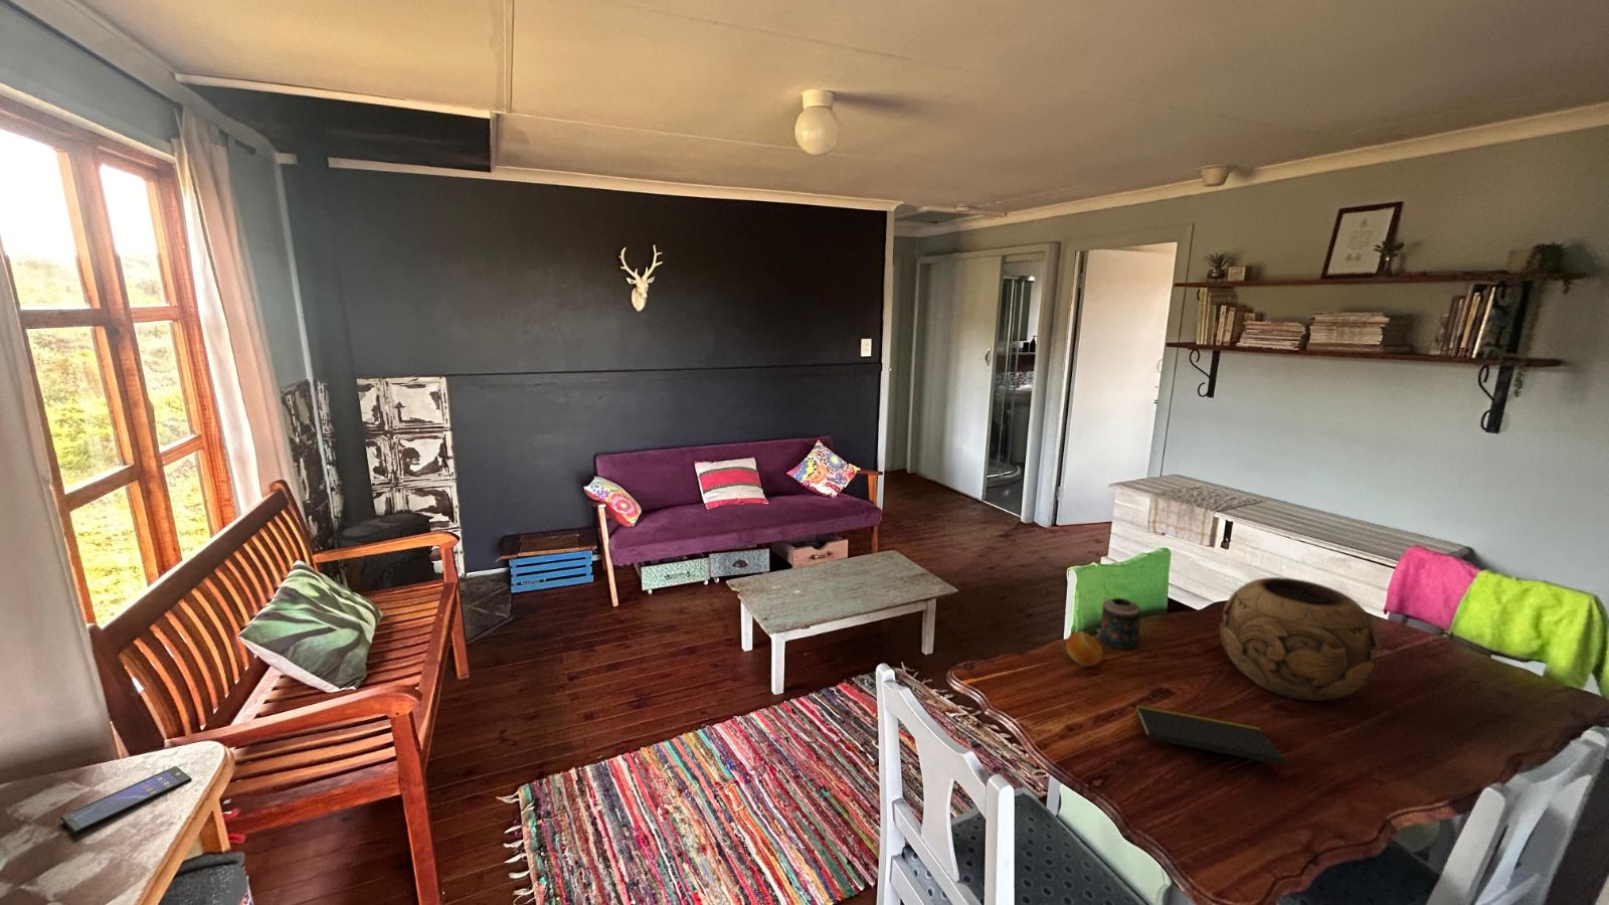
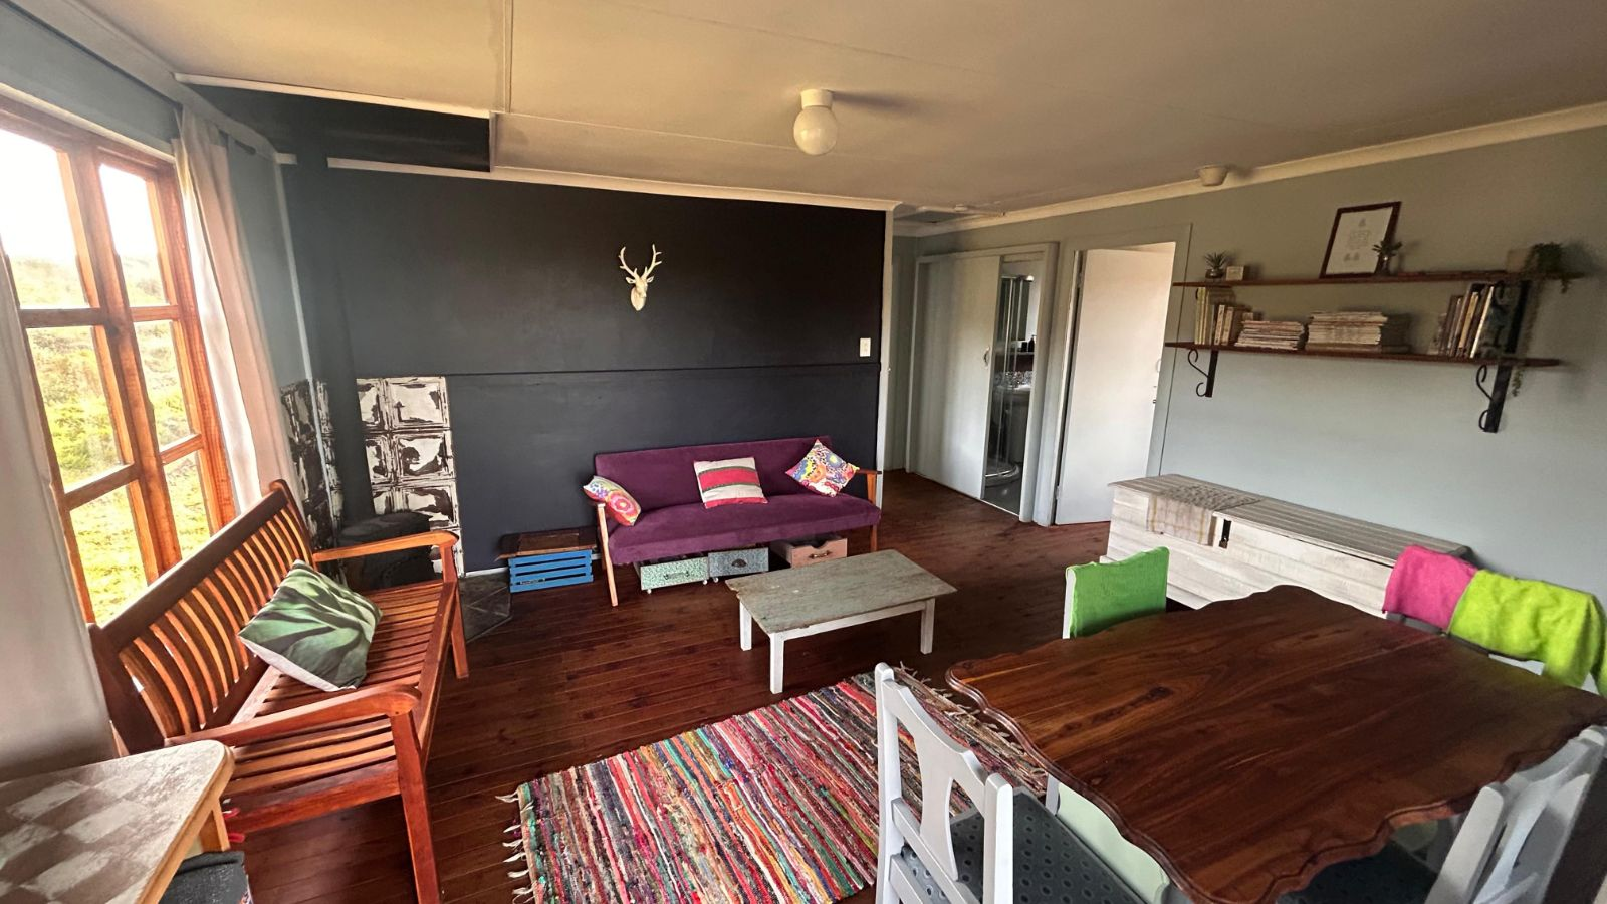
- decorative bowl [1219,576,1380,702]
- notepad [1134,703,1287,781]
- fruit [1065,631,1103,667]
- smartphone [60,766,193,834]
- candle [1095,598,1143,650]
